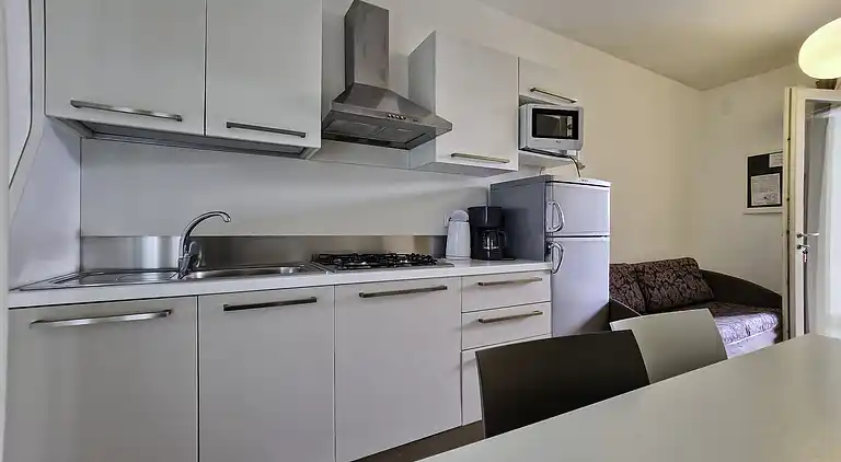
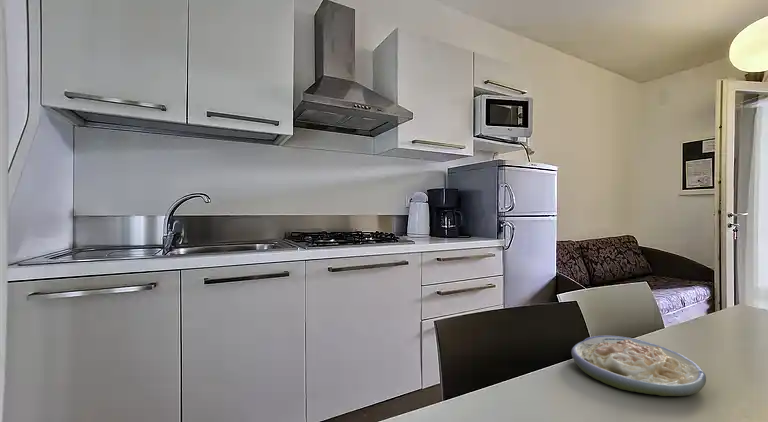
+ soup [570,334,707,397]
